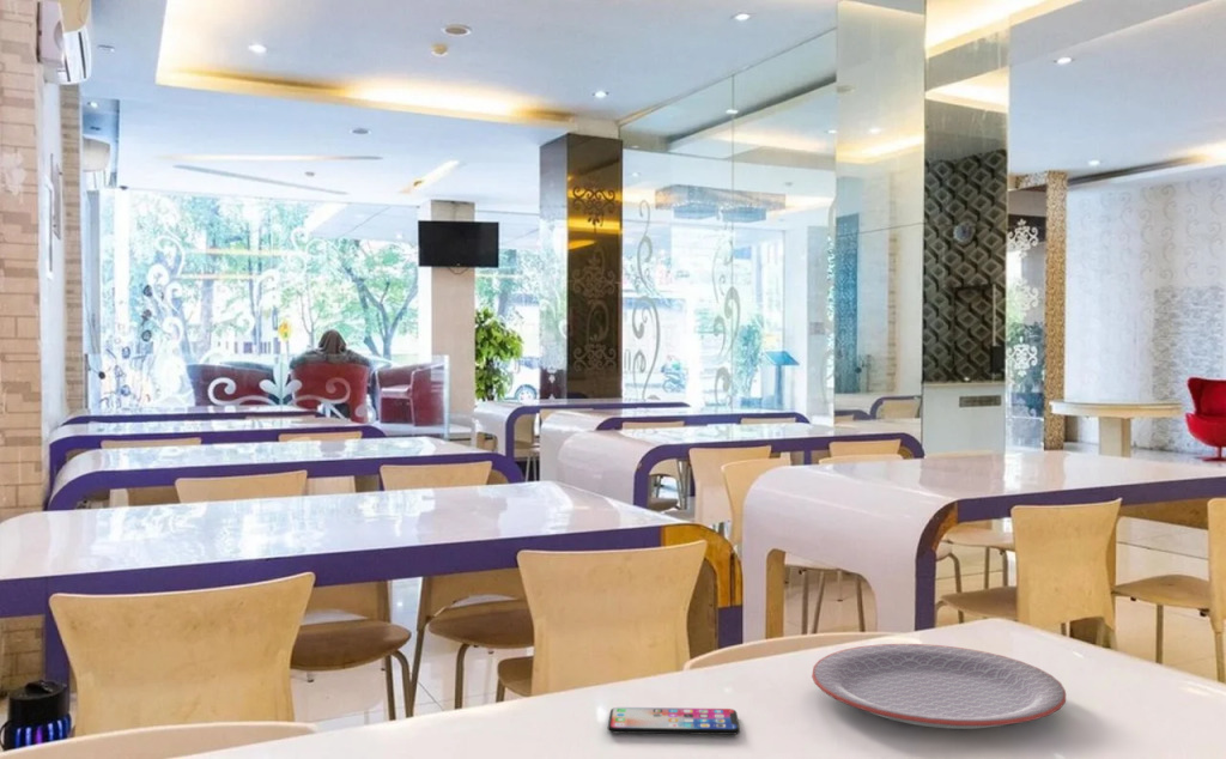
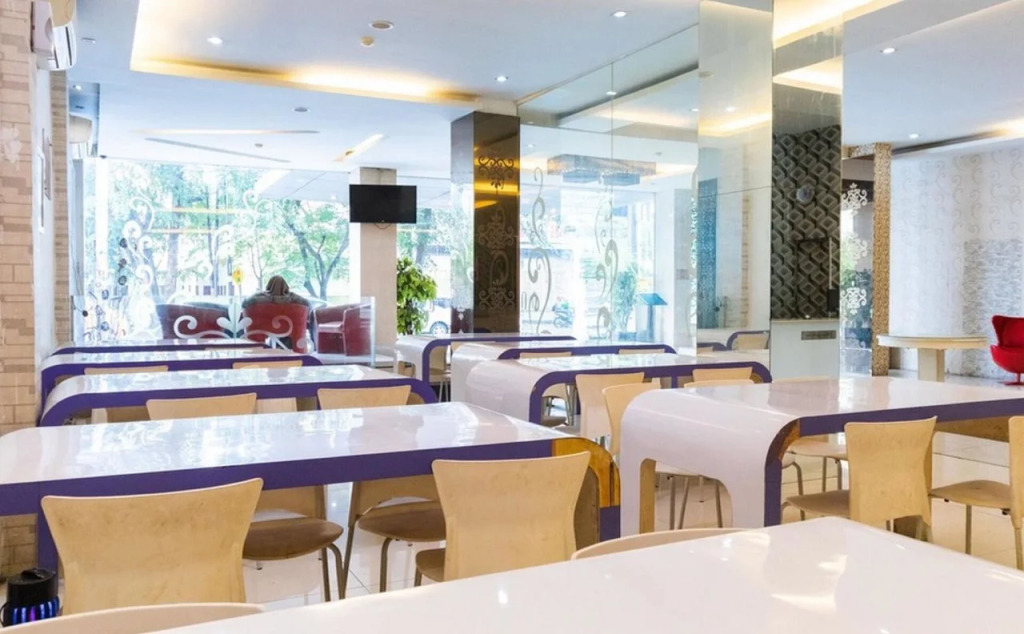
- plate [811,643,1067,730]
- smartphone [607,706,741,736]
